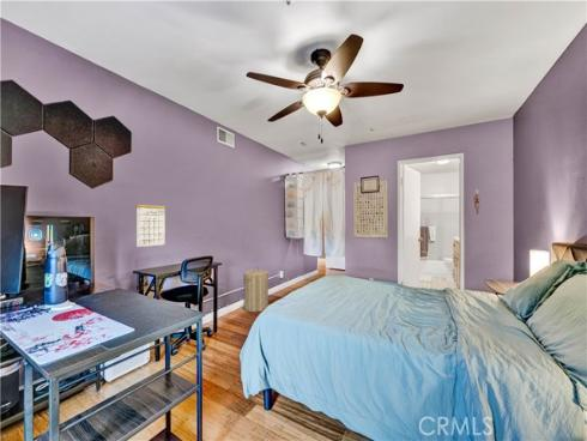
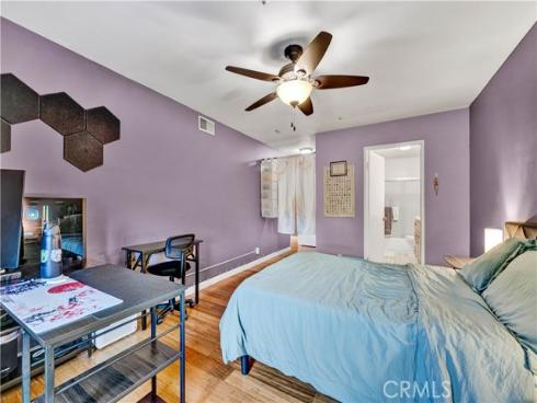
- laundry hamper [242,266,270,313]
- calendar [135,198,167,248]
